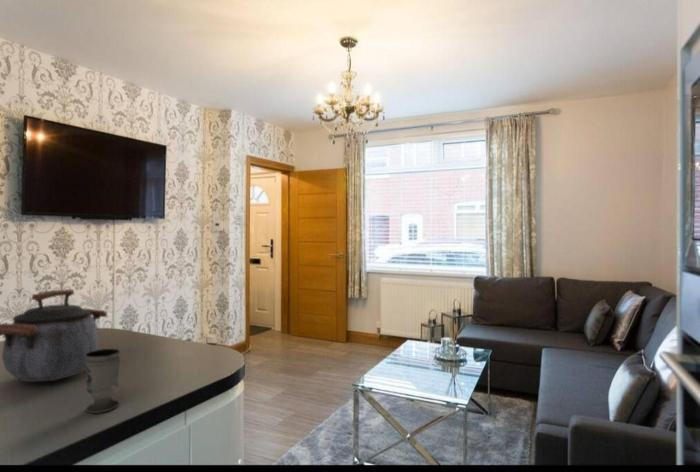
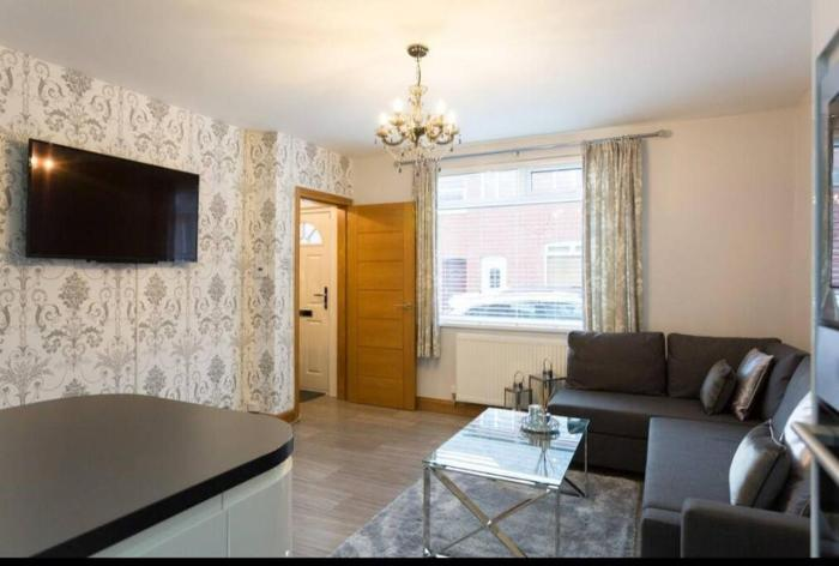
- kettle [0,288,108,383]
- cup [85,348,121,414]
